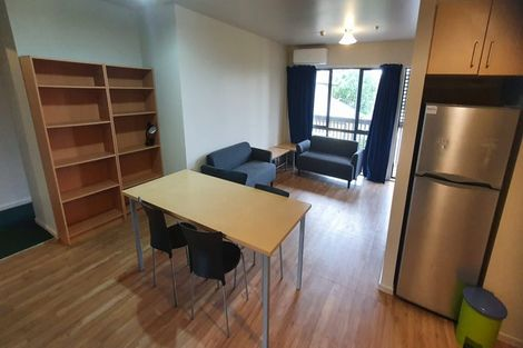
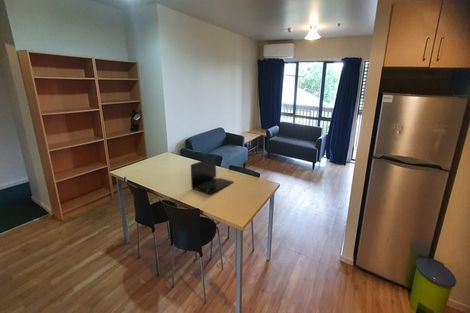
+ laptop [190,156,235,195]
